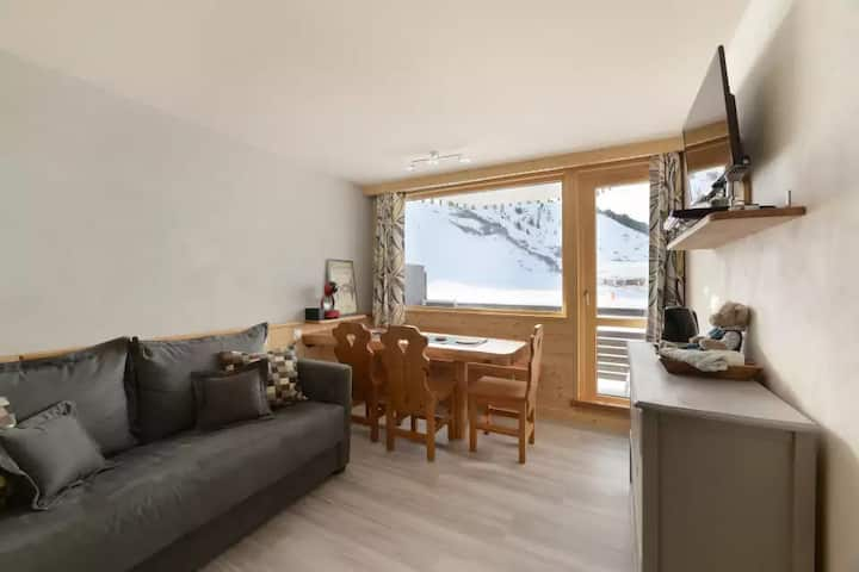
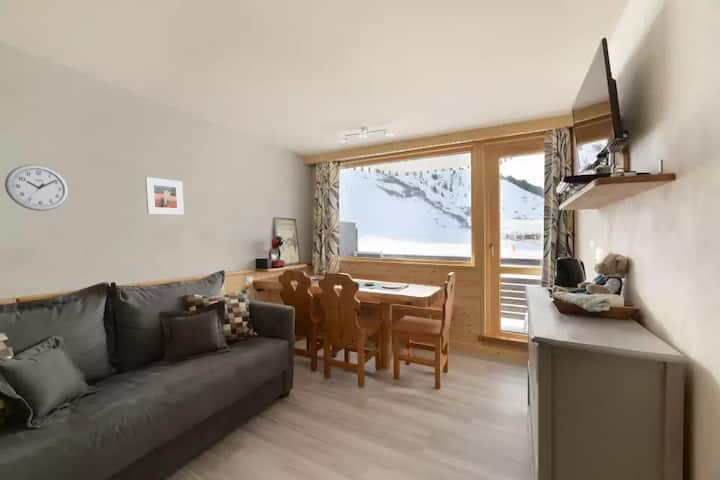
+ wall clock [4,164,70,212]
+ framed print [144,176,185,216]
